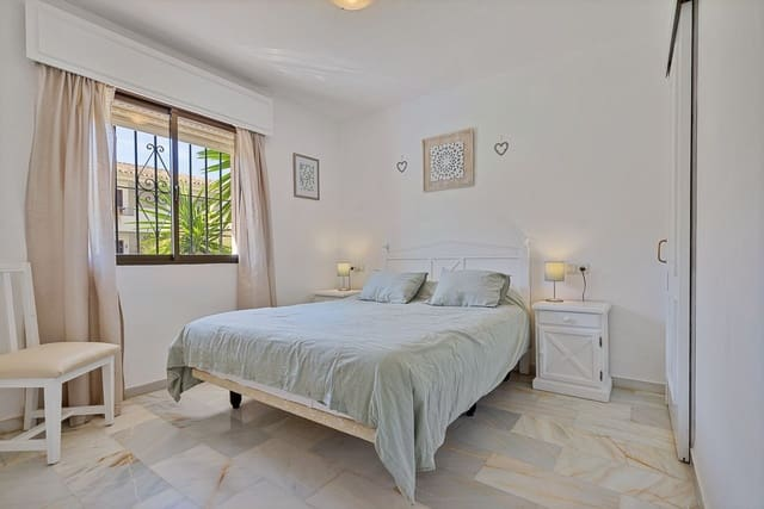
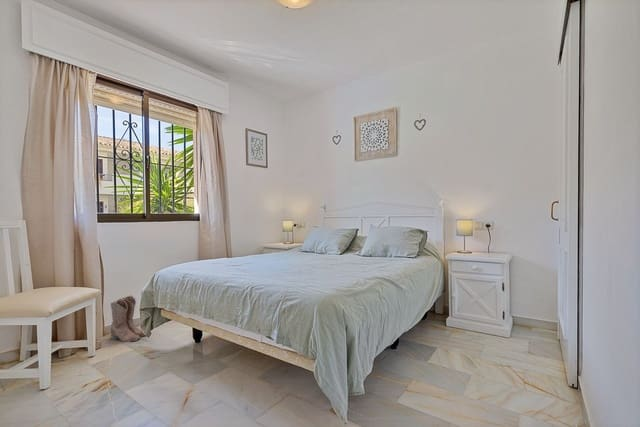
+ boots [110,295,146,343]
